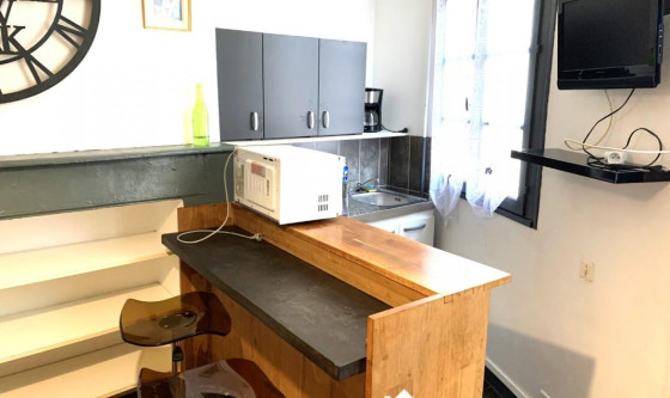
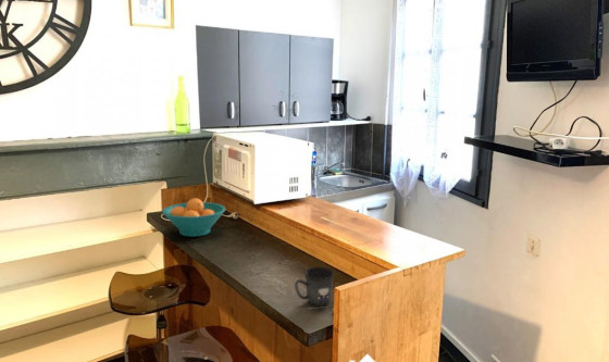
+ mug [294,266,335,308]
+ fruit bowl [161,197,226,238]
